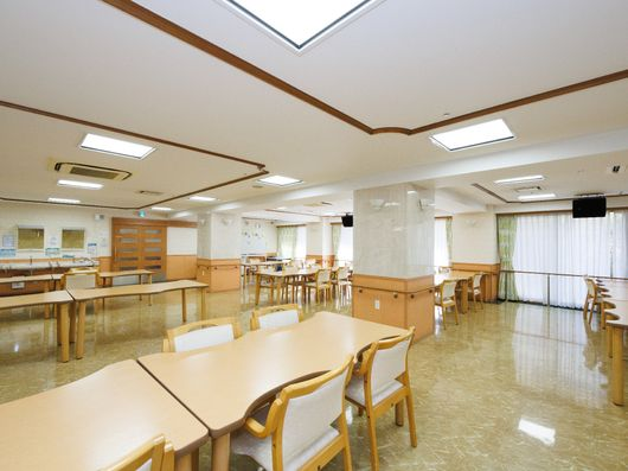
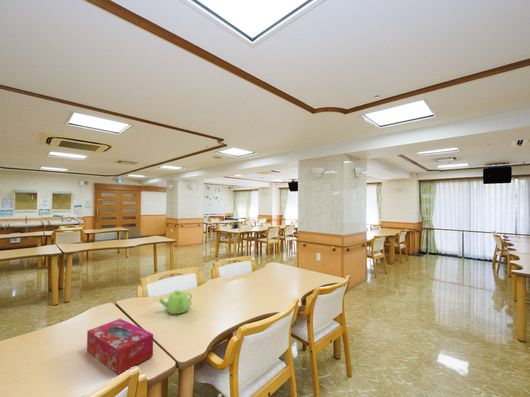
+ tissue box [86,318,154,375]
+ teapot [158,289,193,315]
